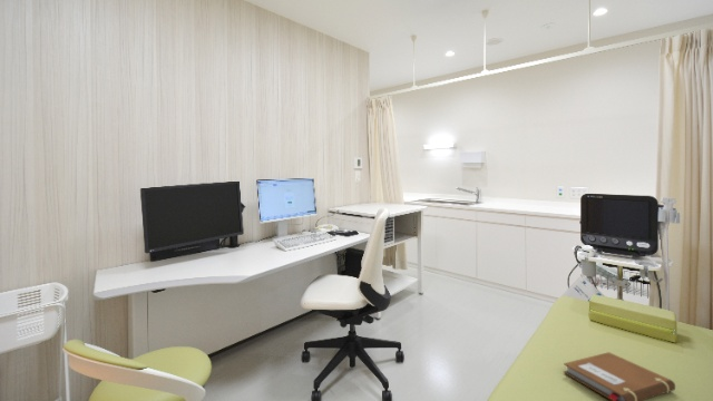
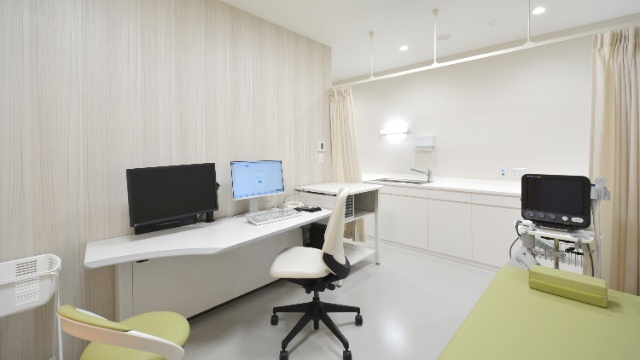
- notebook [563,351,676,401]
